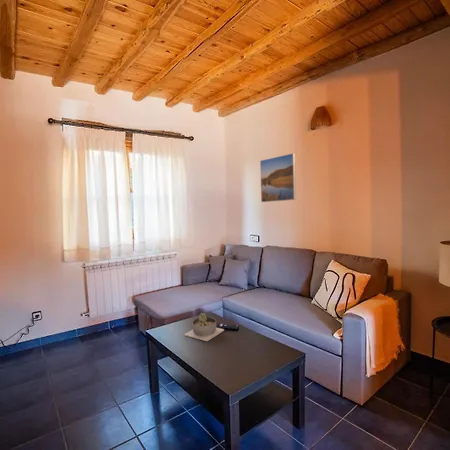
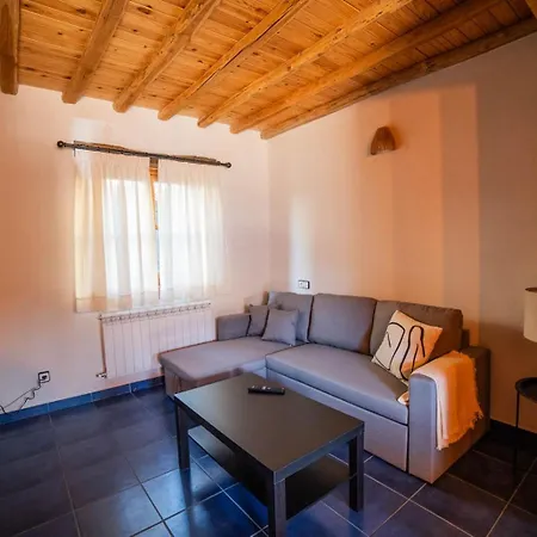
- succulent planter [183,312,225,342]
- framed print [259,152,297,203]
